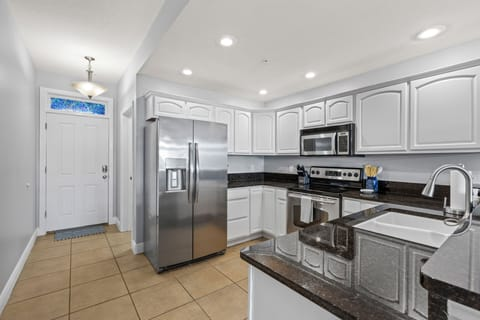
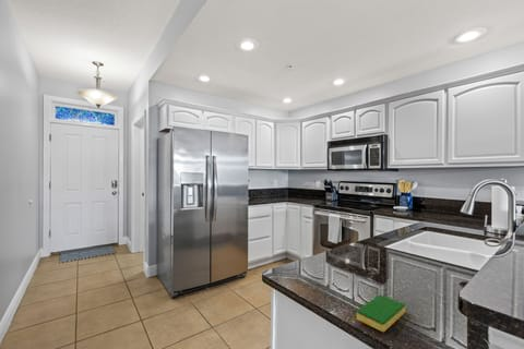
+ dish sponge [356,293,406,333]
